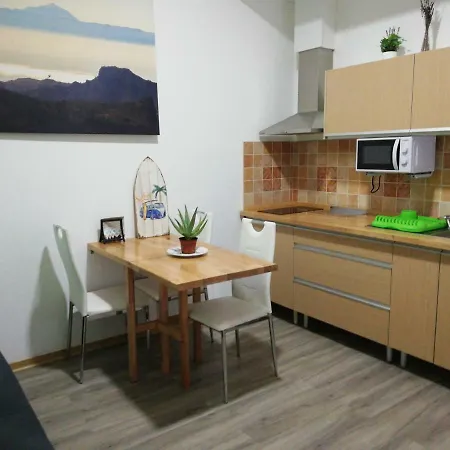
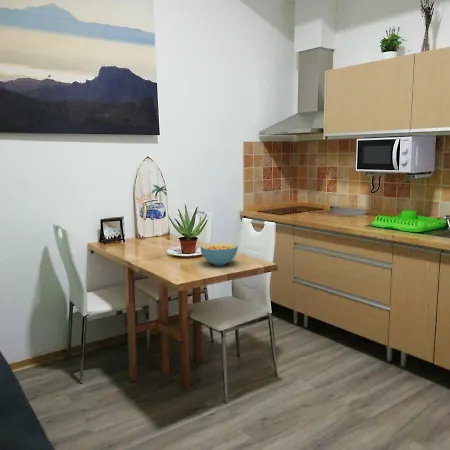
+ cereal bowl [199,242,239,266]
